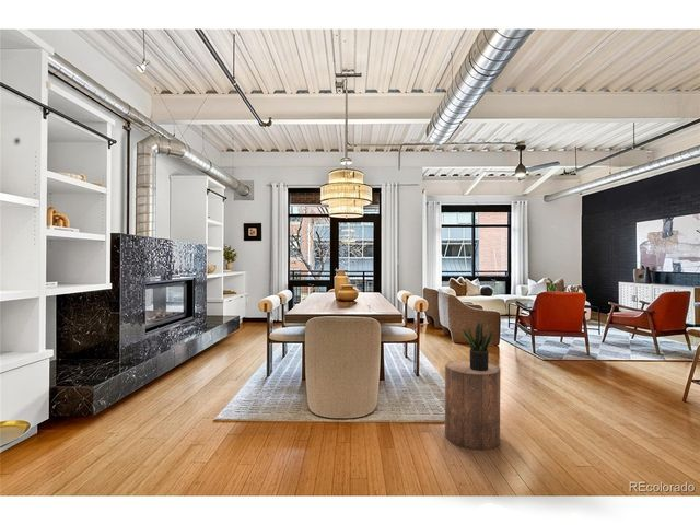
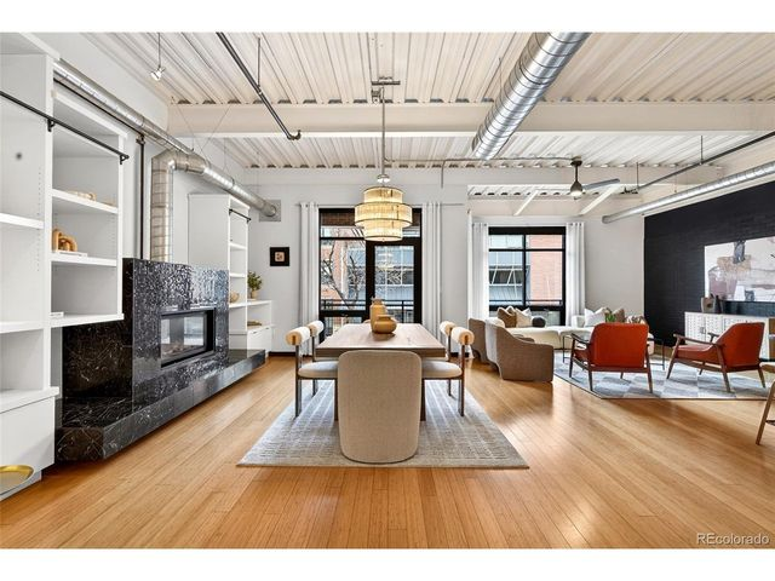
- stool [444,359,501,451]
- potted plant [459,320,494,371]
